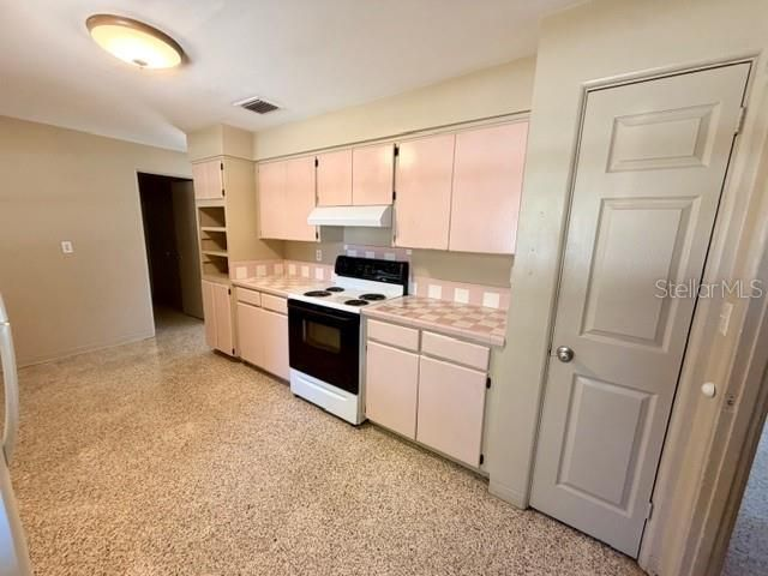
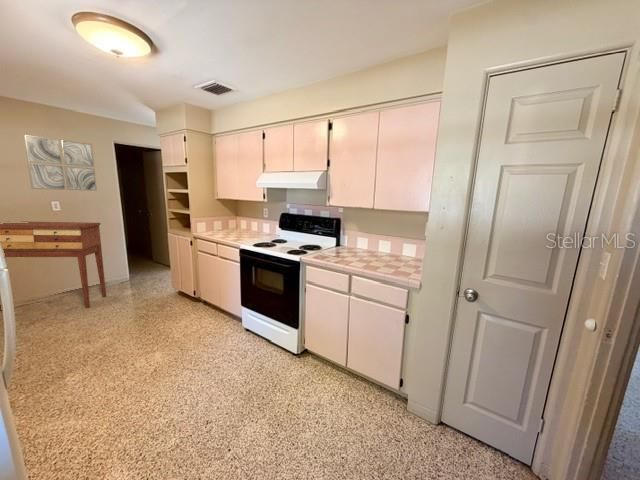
+ console table [0,221,107,312]
+ wall art [23,134,98,192]
